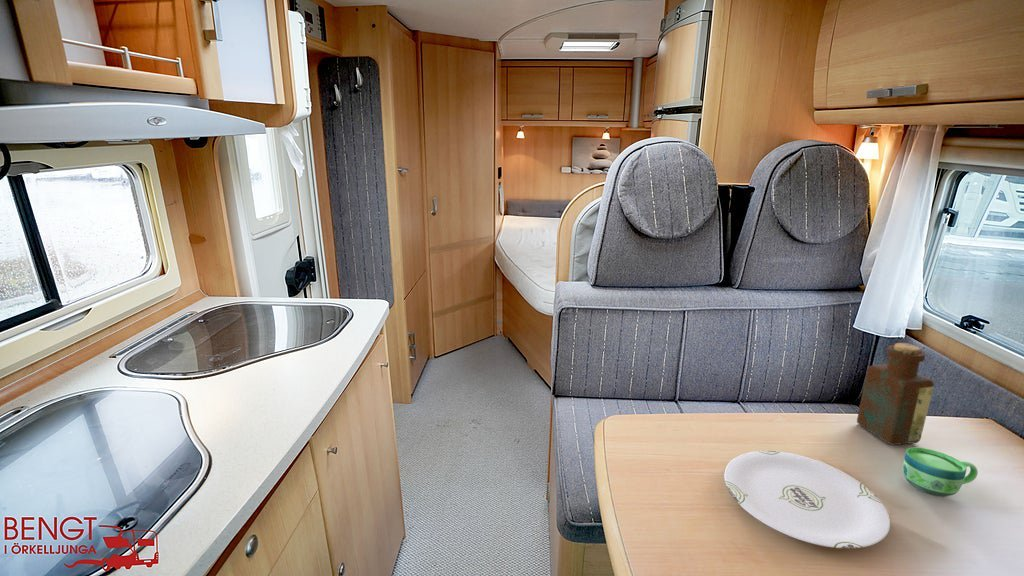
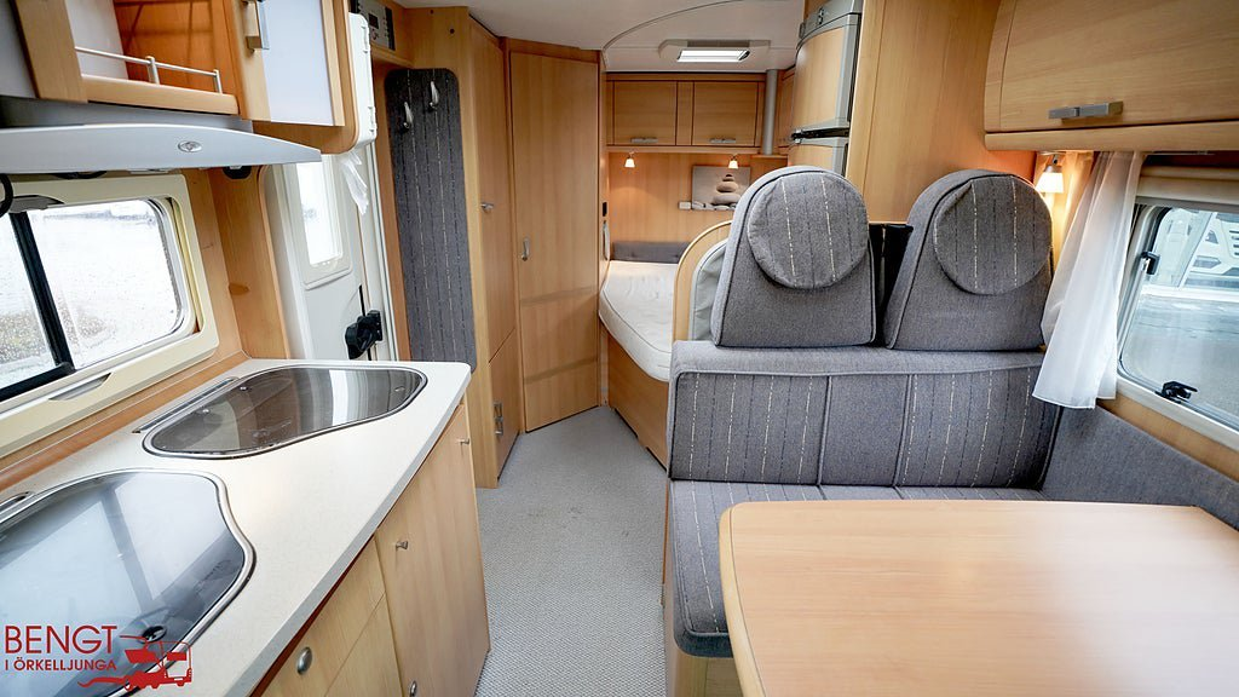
- cup [902,446,979,497]
- plate [723,450,891,550]
- bottle [856,342,935,446]
